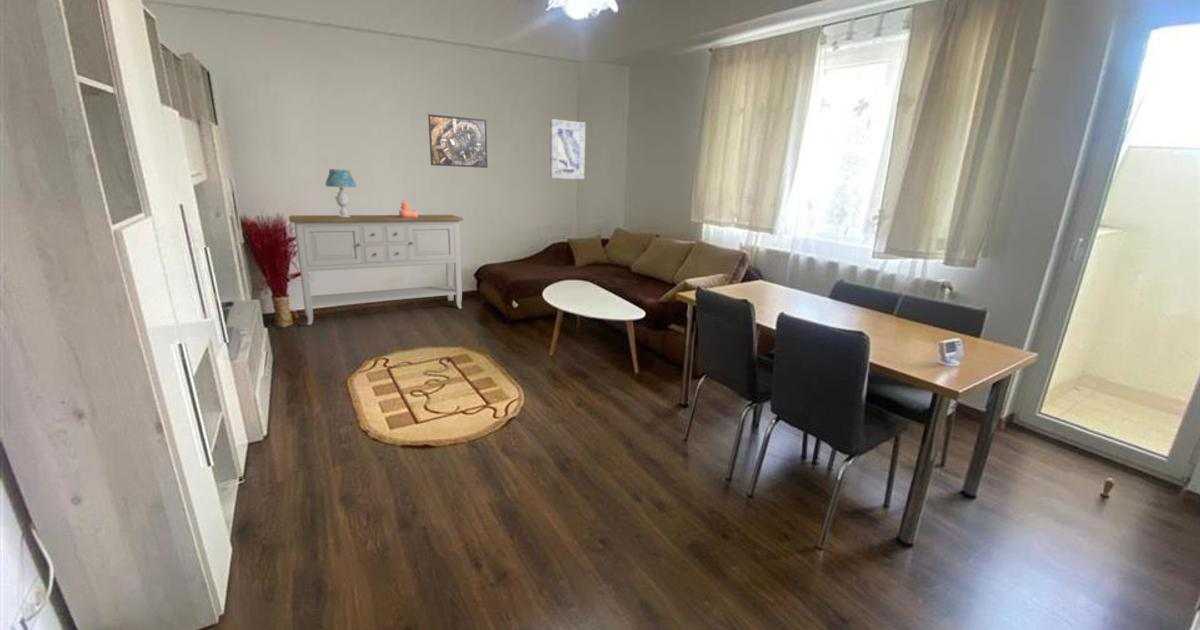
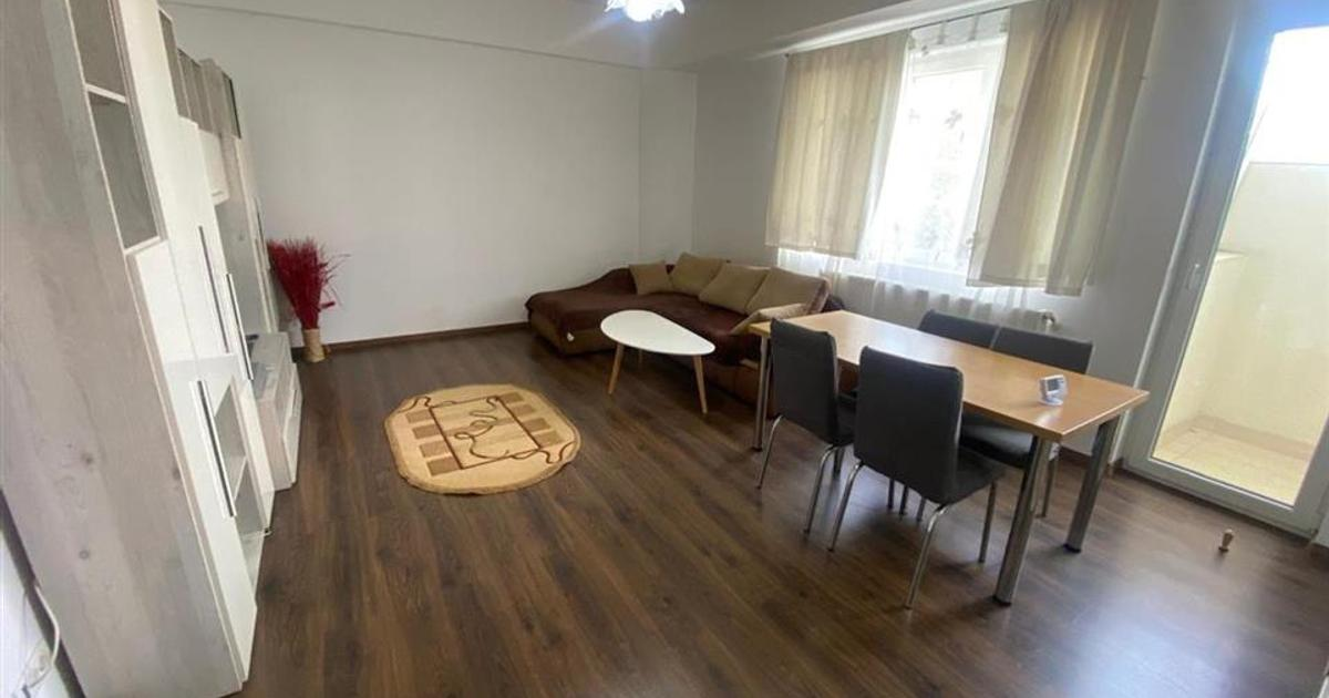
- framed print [427,113,489,169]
- decorative vase [398,200,419,218]
- table lamp [324,168,357,217]
- wall art [549,118,586,180]
- sideboard [288,214,465,326]
